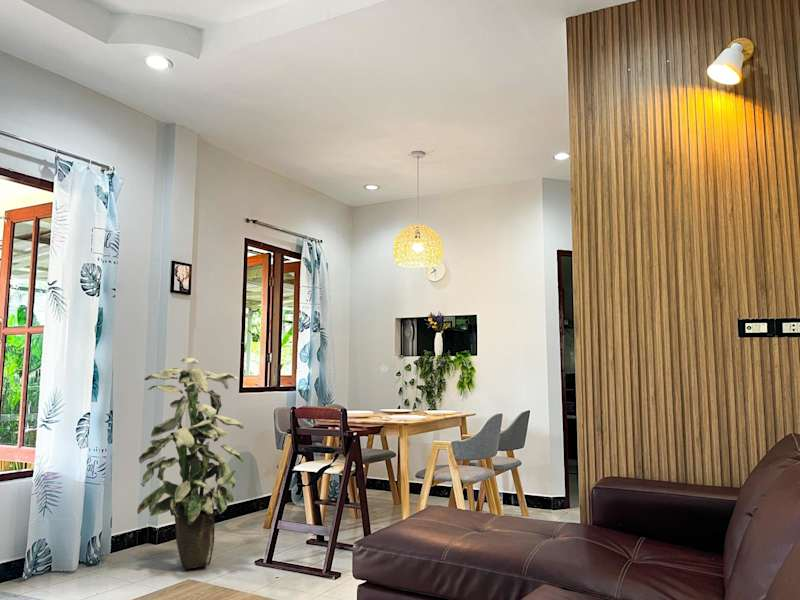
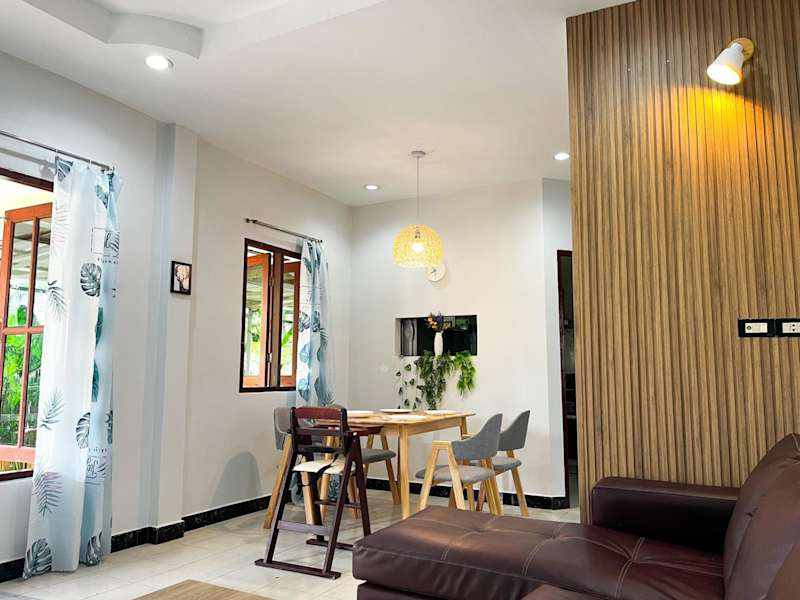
- indoor plant [136,357,245,570]
